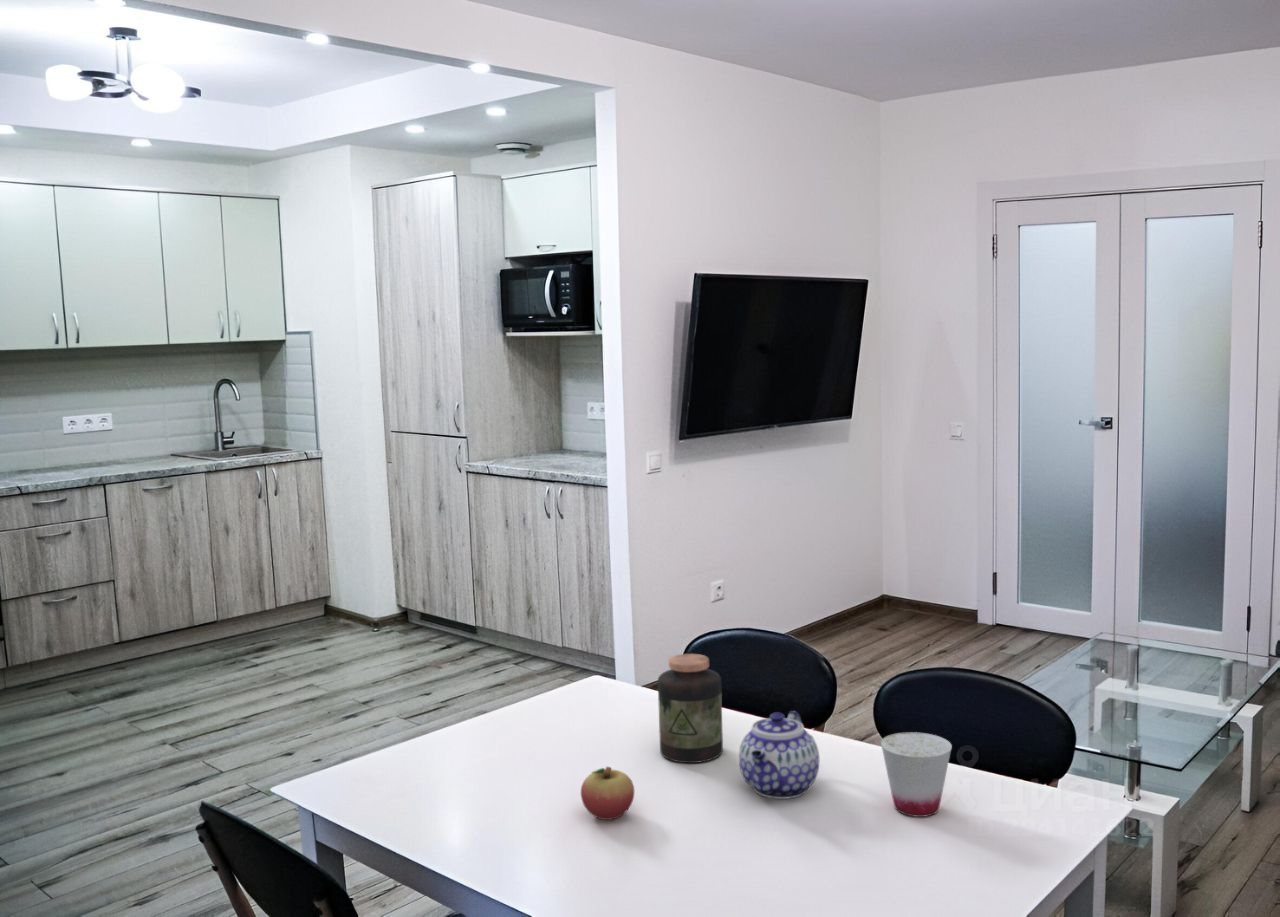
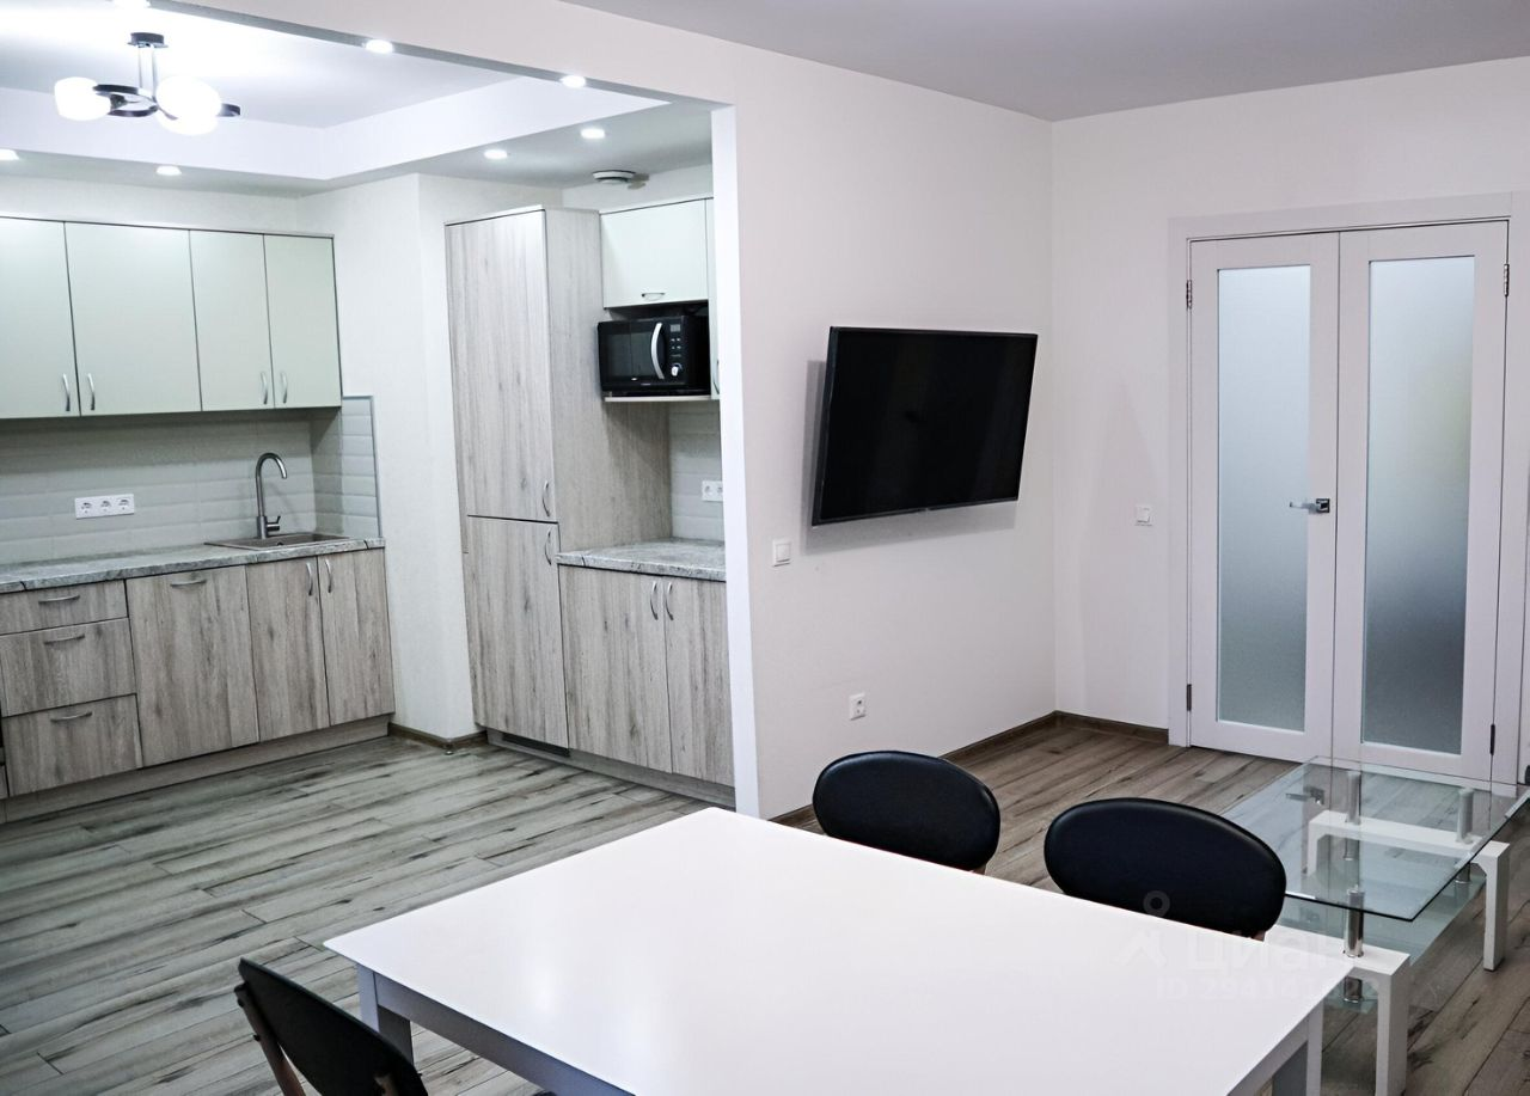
- fruit [580,765,635,821]
- teapot [738,710,820,800]
- jar [657,653,724,764]
- cup [880,731,953,818]
